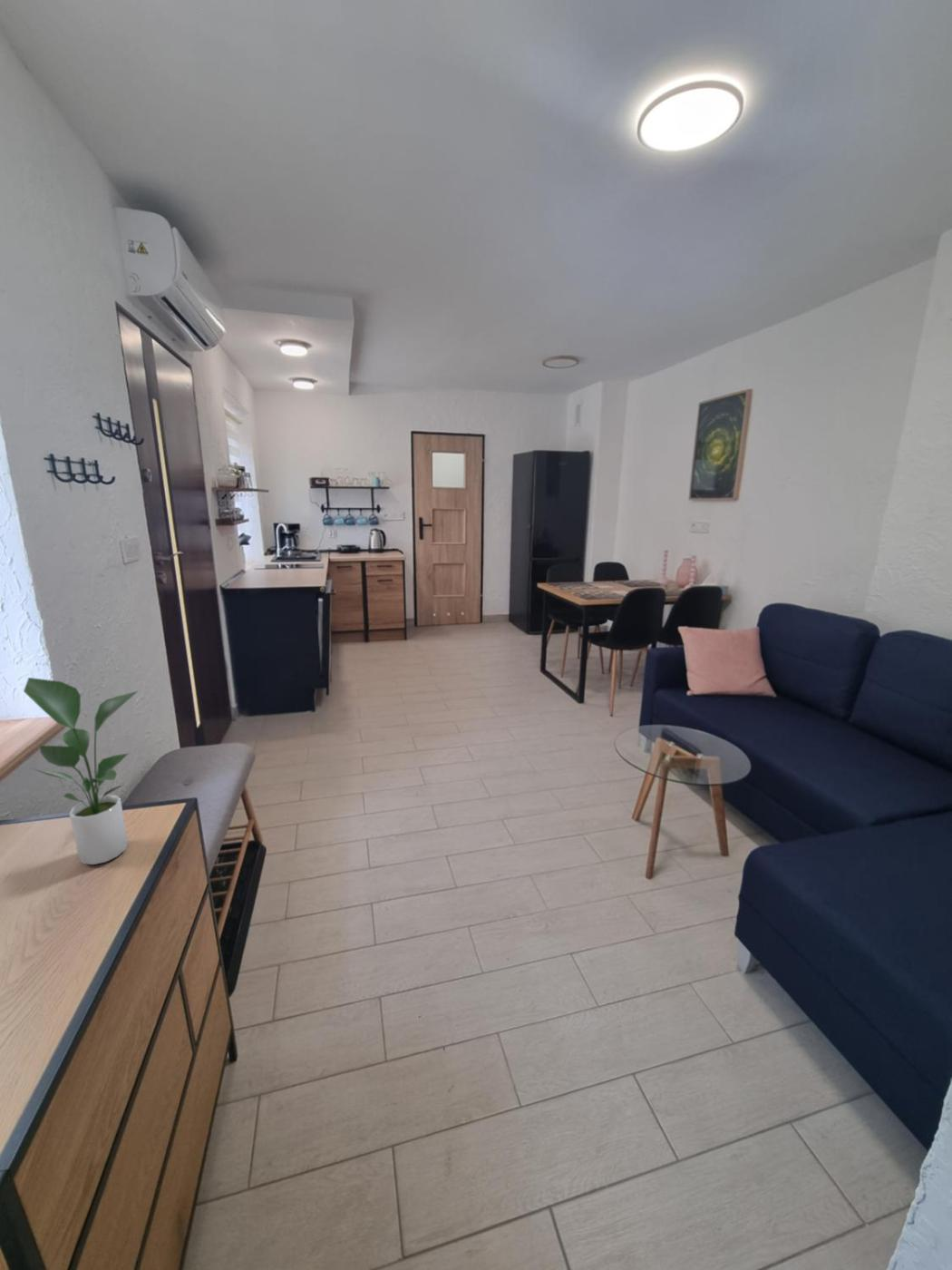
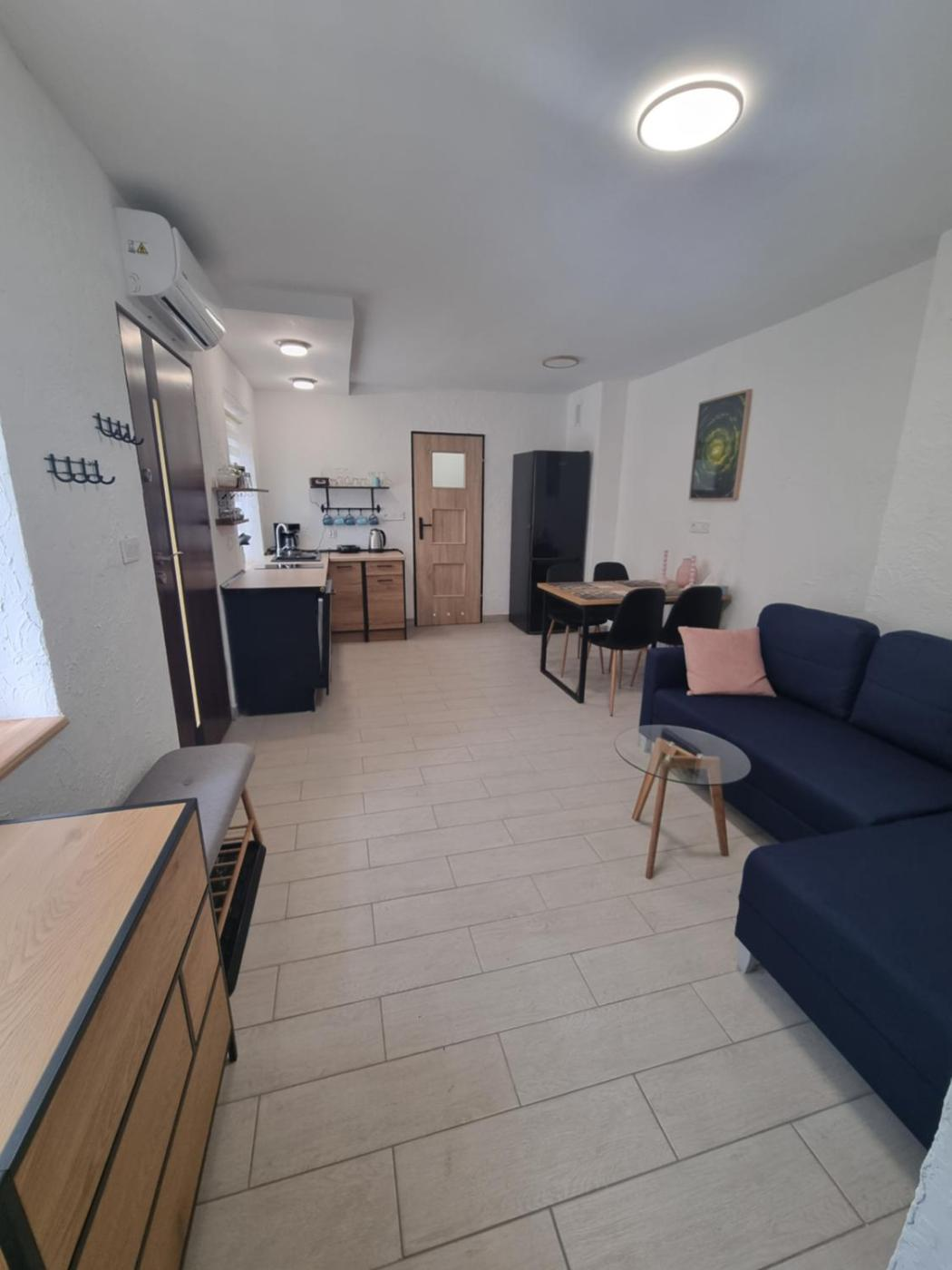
- potted plant [23,677,139,865]
